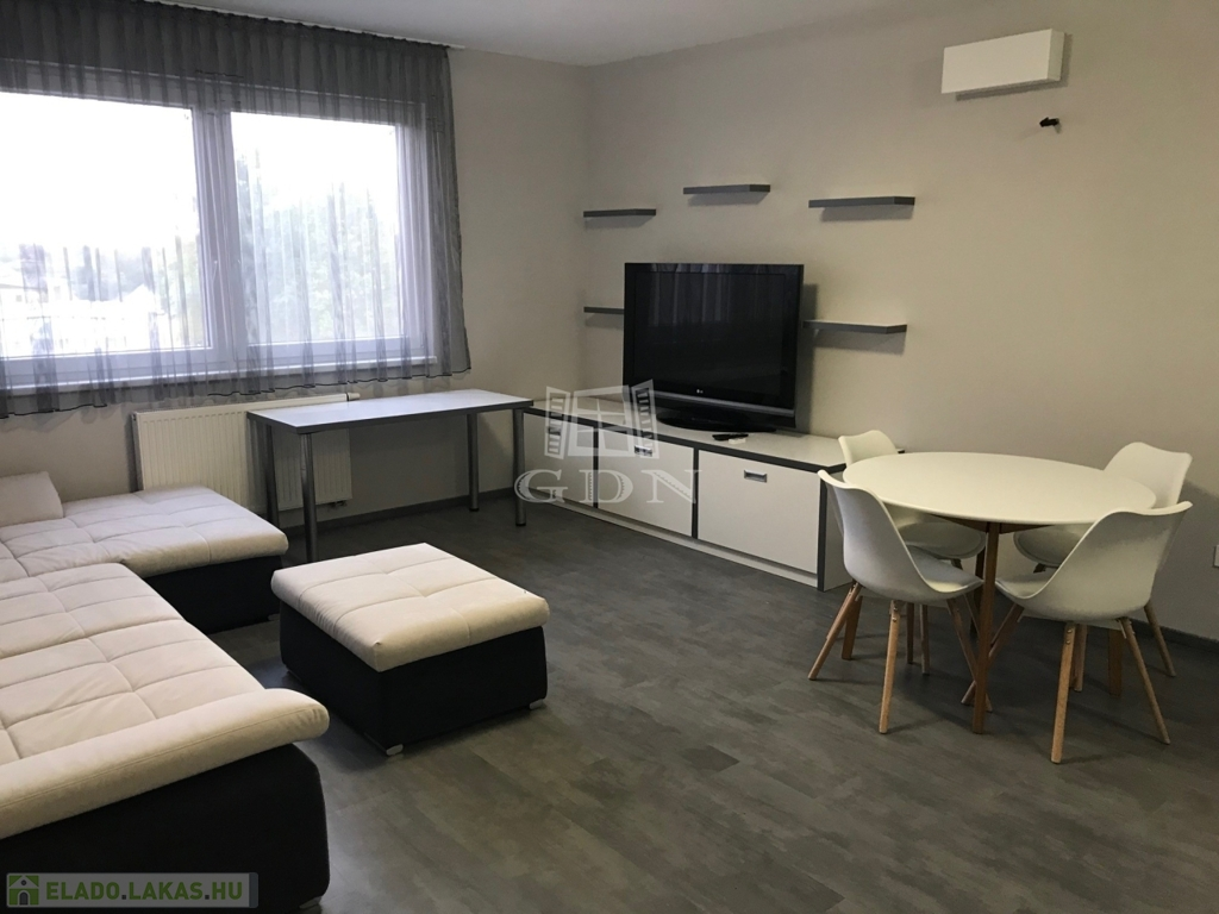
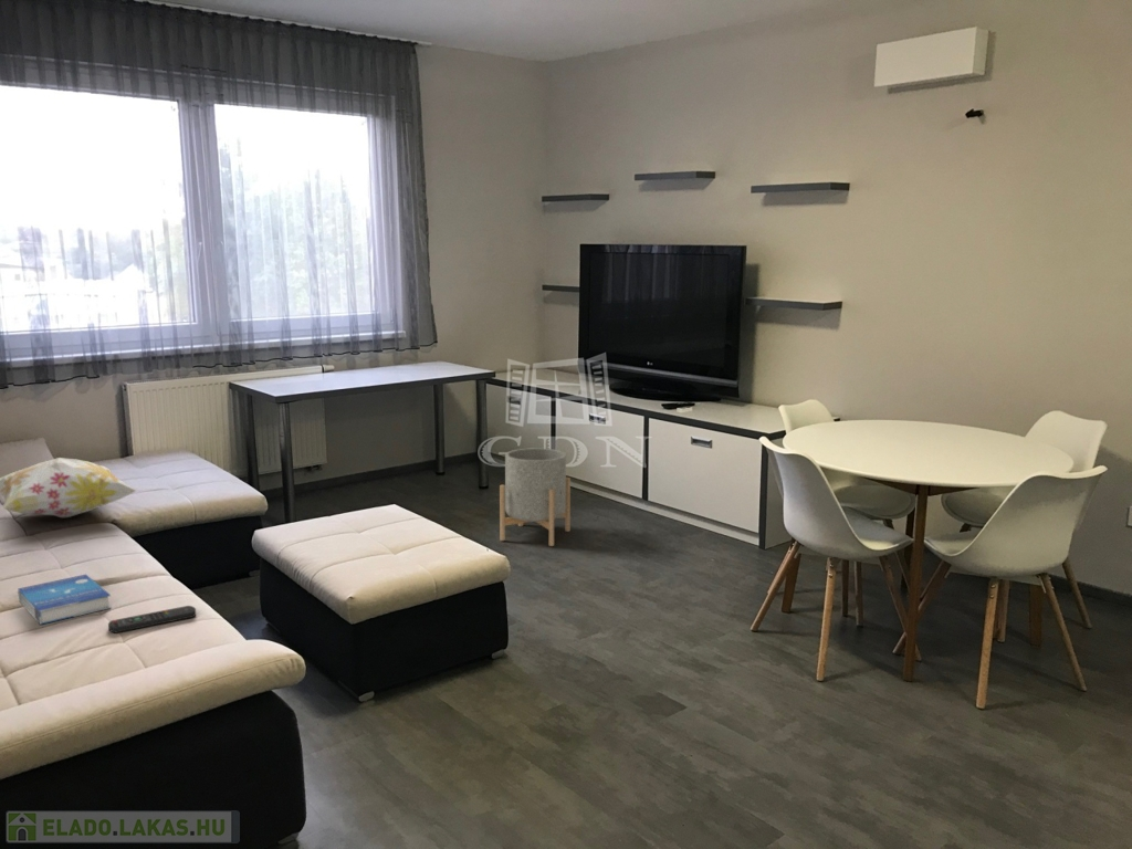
+ decorative pillow [0,457,138,518]
+ planter [499,448,572,547]
+ remote control [107,605,197,635]
+ book [17,574,113,626]
